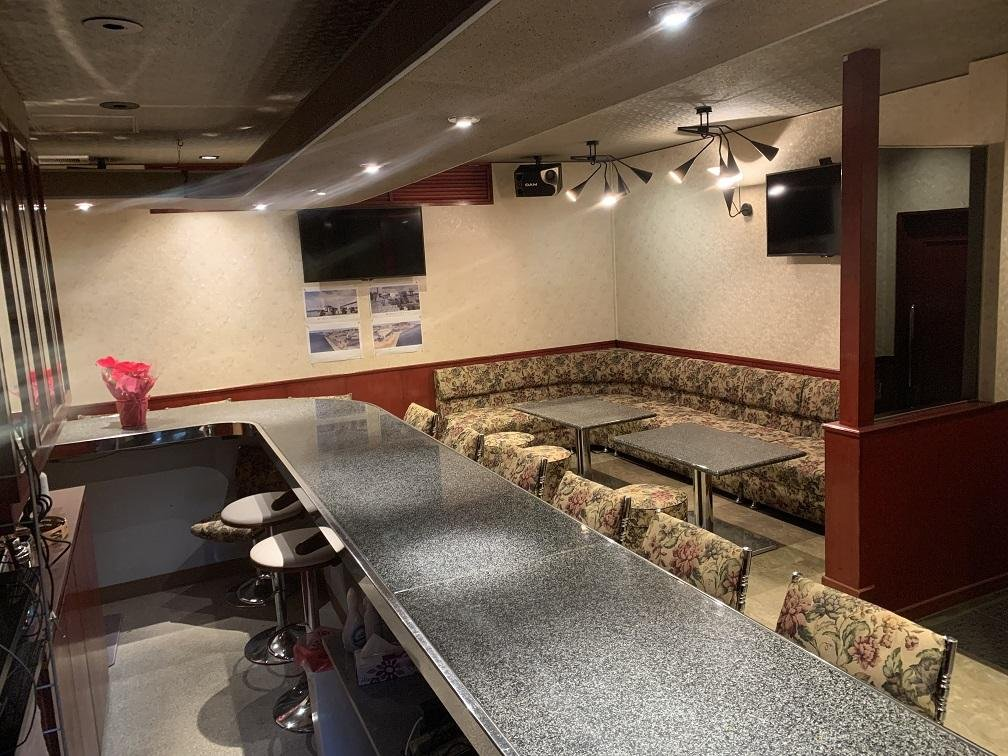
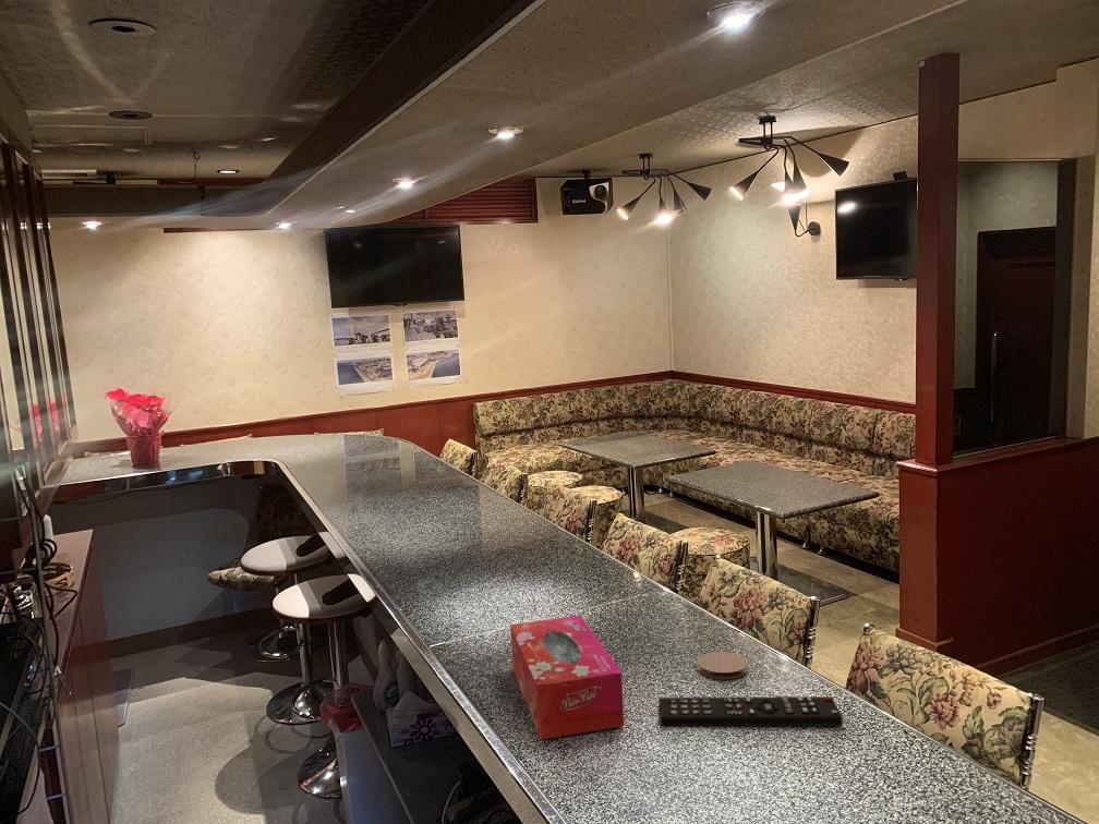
+ remote control [657,695,844,727]
+ tissue box [509,614,625,740]
+ coaster [697,651,748,680]
